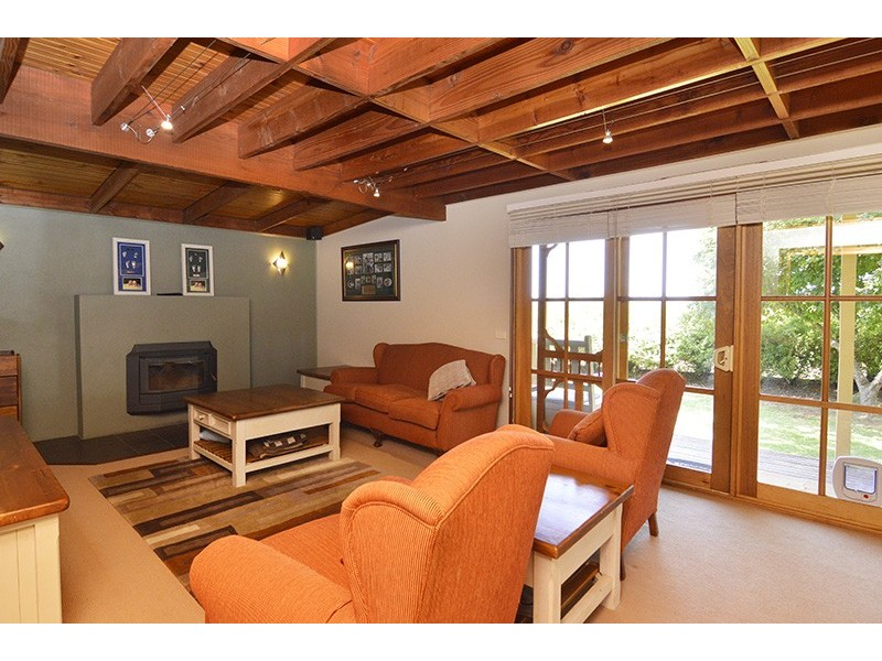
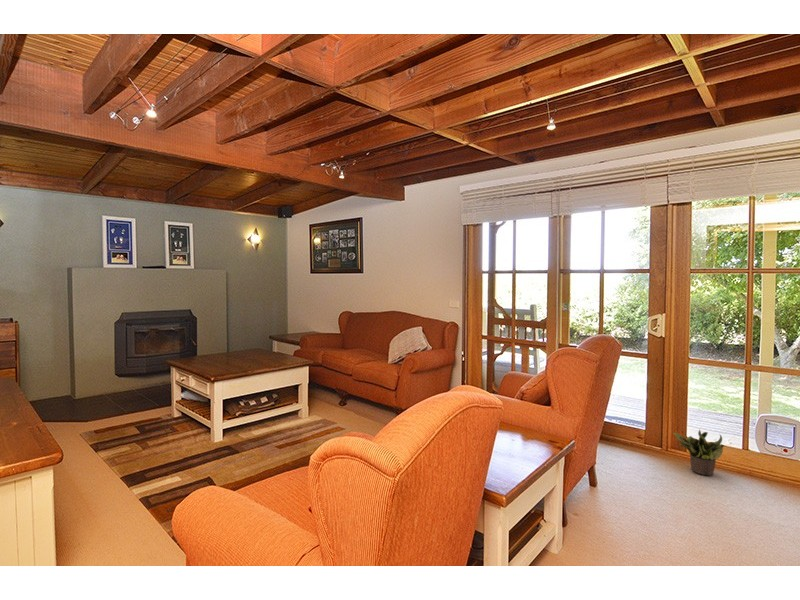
+ potted plant [672,429,726,476]
